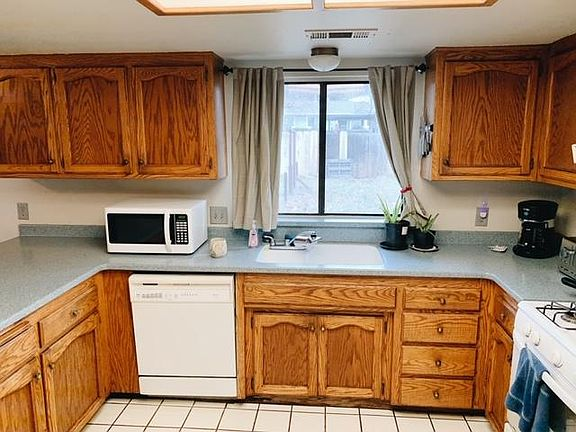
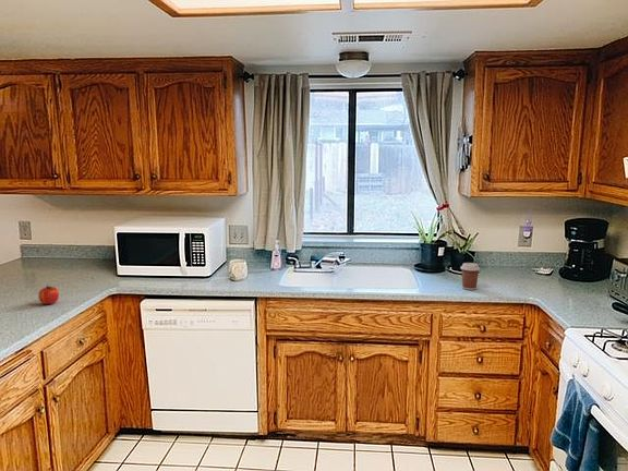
+ fruit [37,285,60,305]
+ coffee cup [459,262,481,291]
